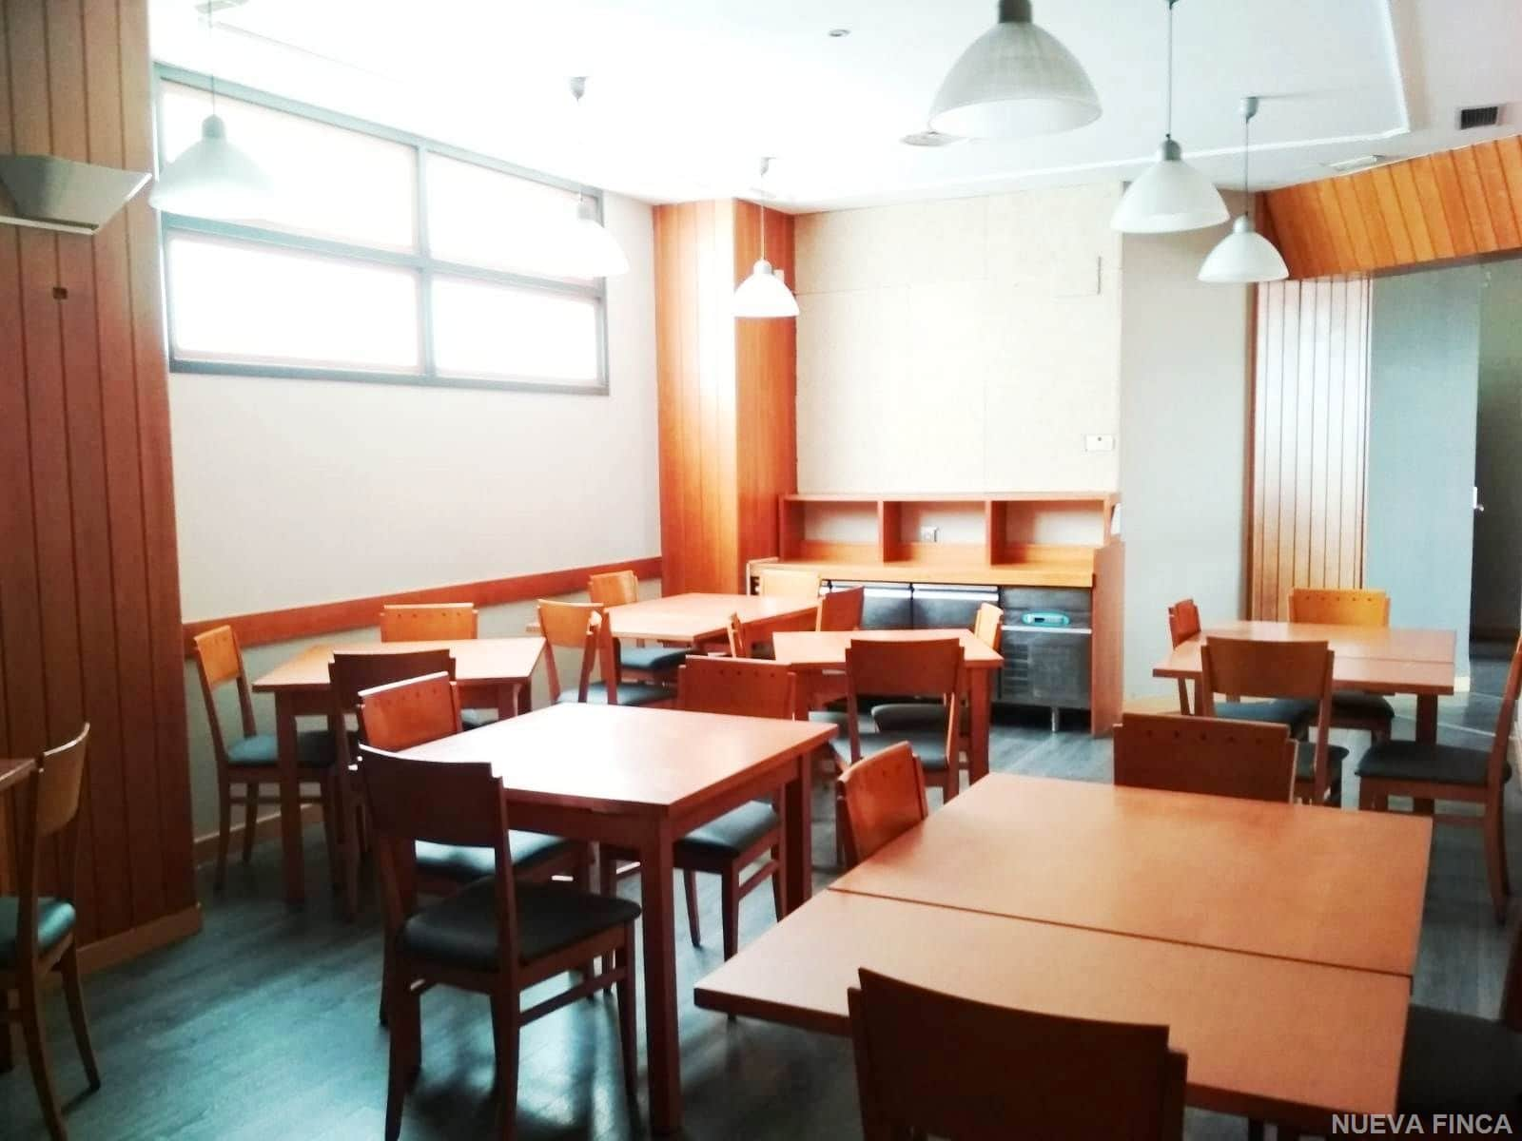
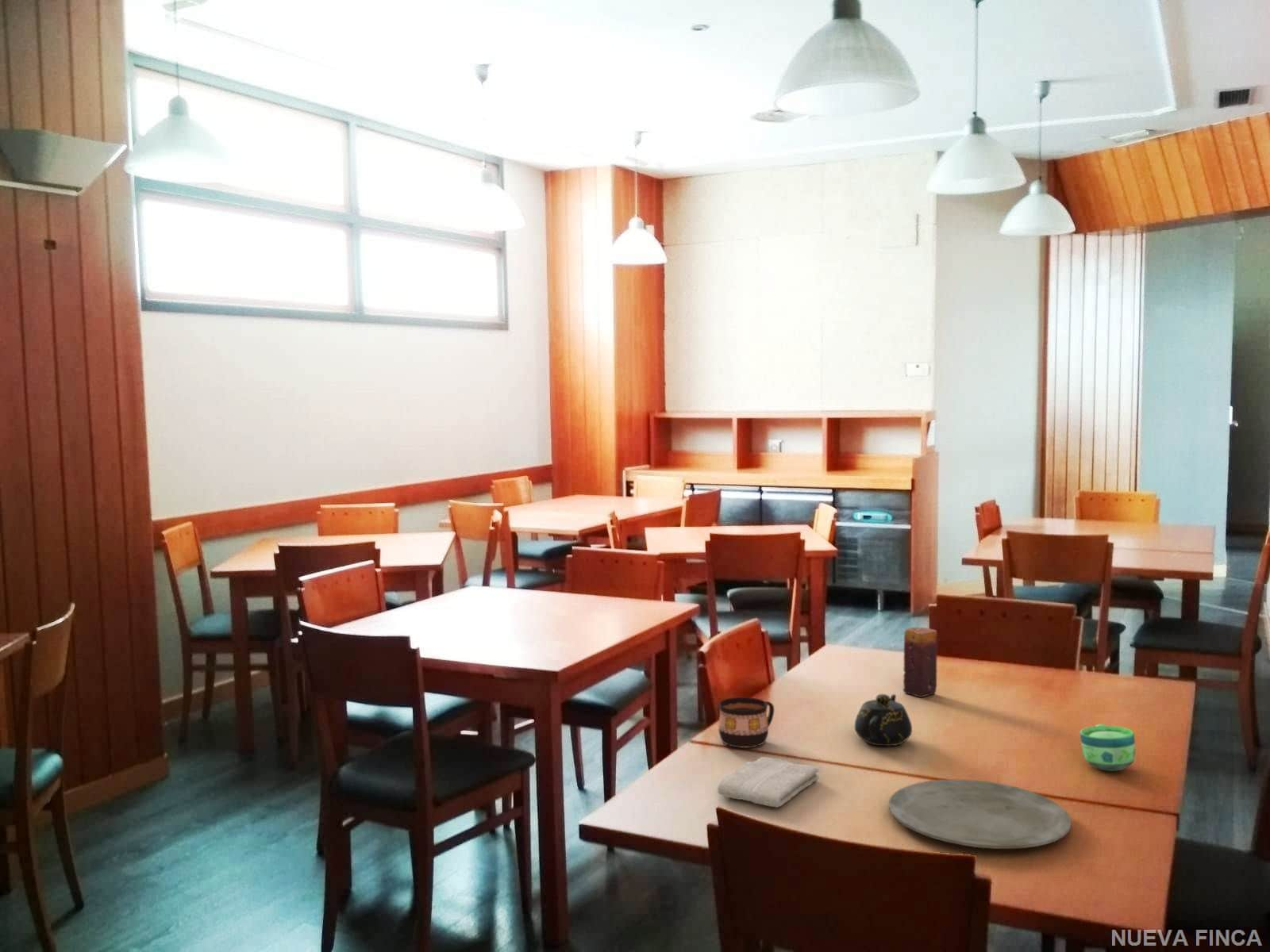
+ cup [718,697,775,749]
+ cup [1079,724,1136,772]
+ candle [902,627,938,698]
+ washcloth [717,756,819,808]
+ teapot [854,693,913,747]
+ plate [888,779,1072,850]
